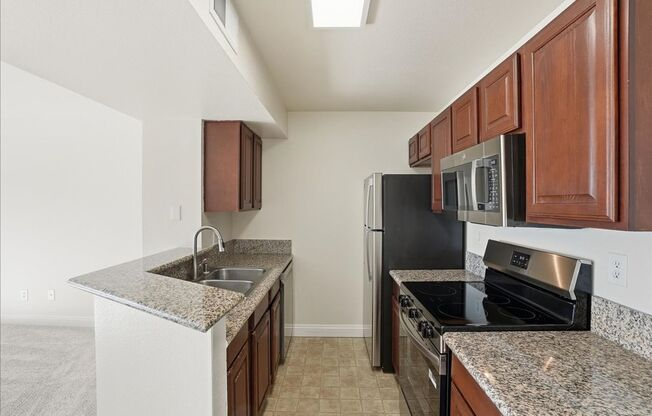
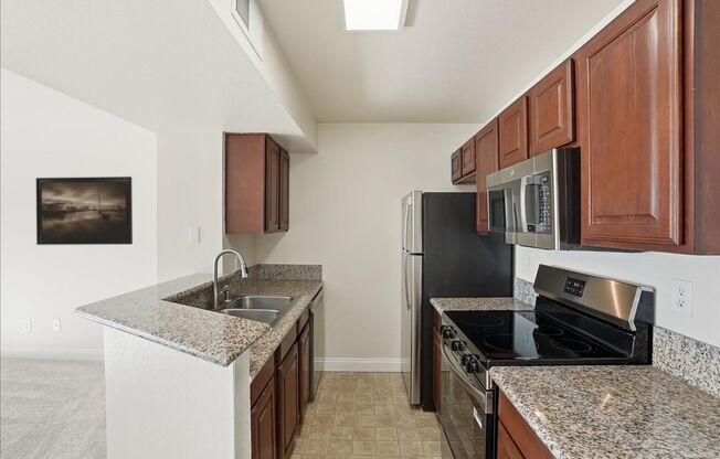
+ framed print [35,175,134,246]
